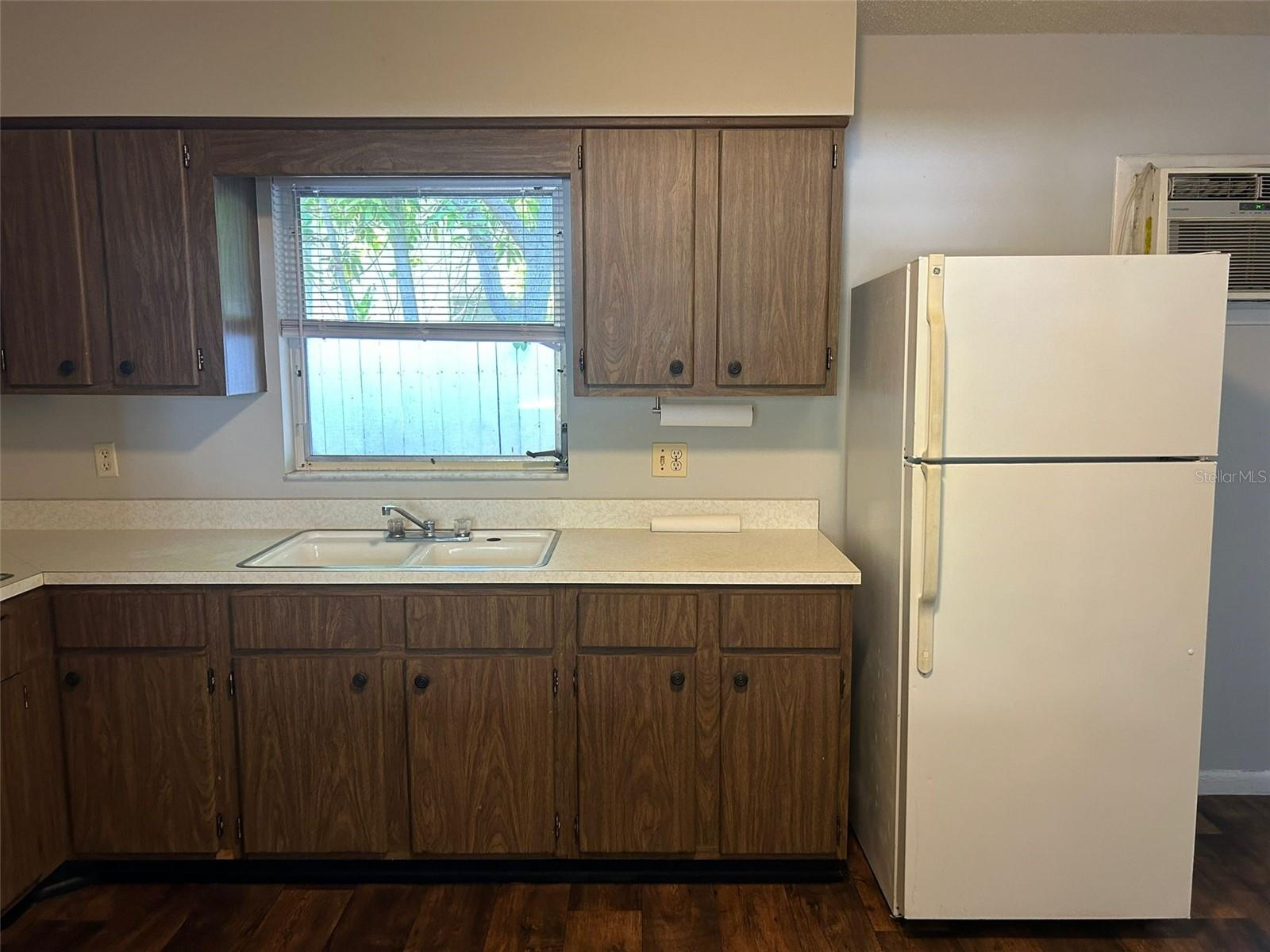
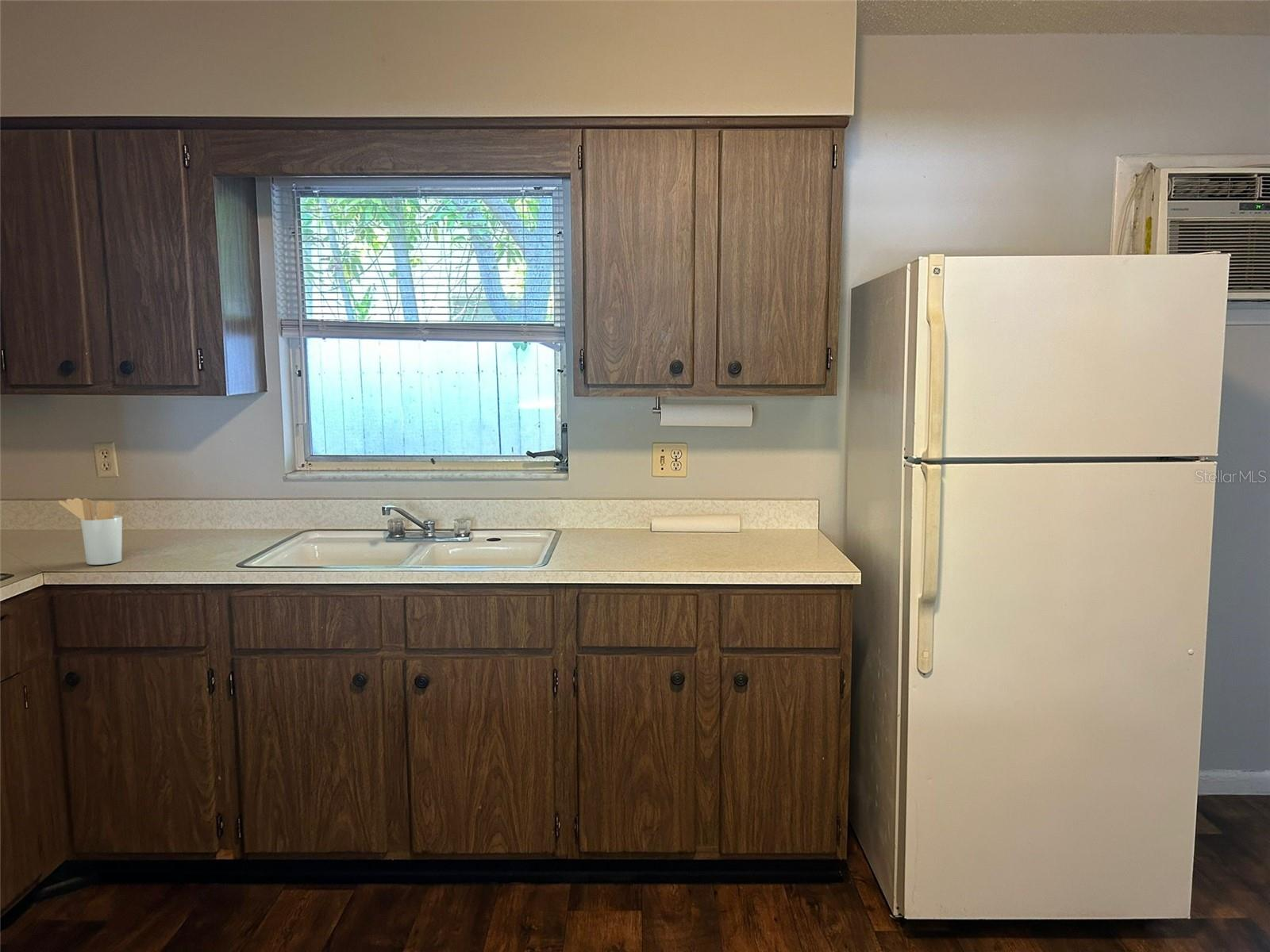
+ utensil holder [58,497,123,566]
